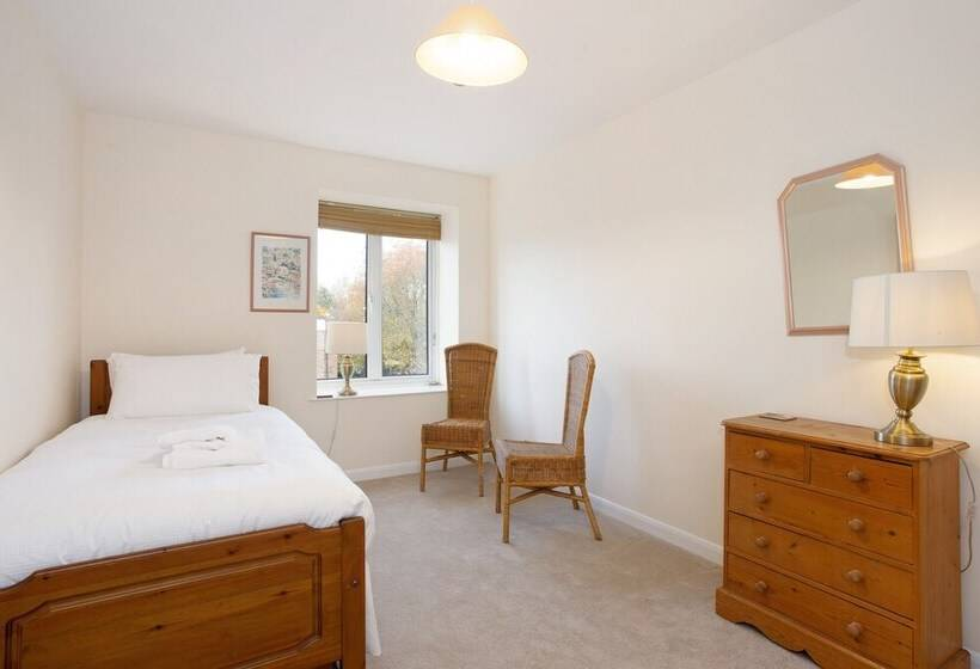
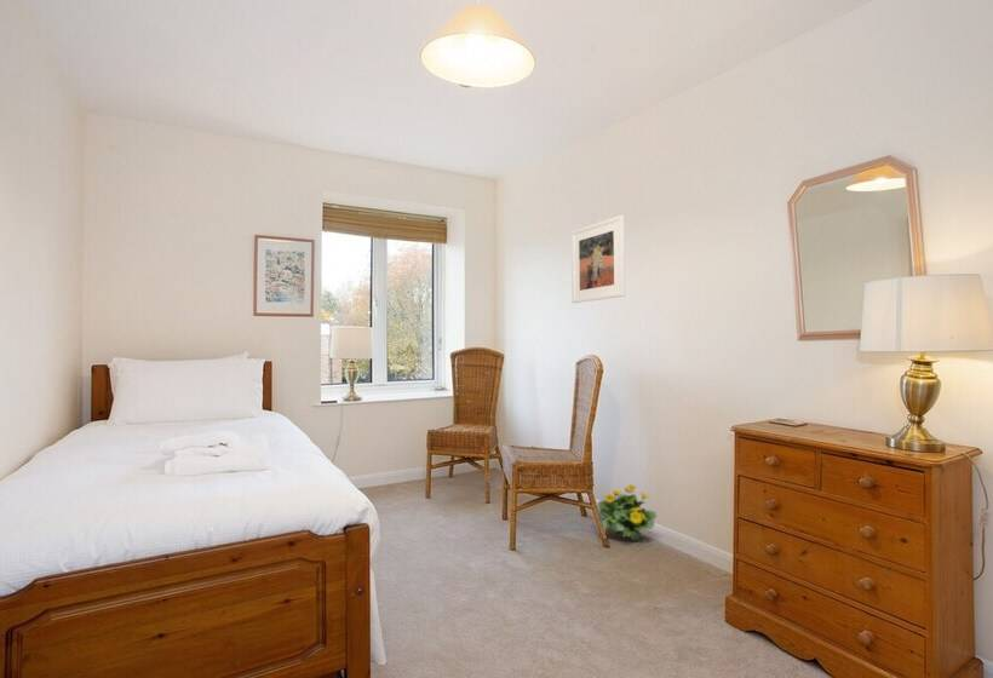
+ flowering plant [596,483,658,542]
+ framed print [570,214,626,304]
